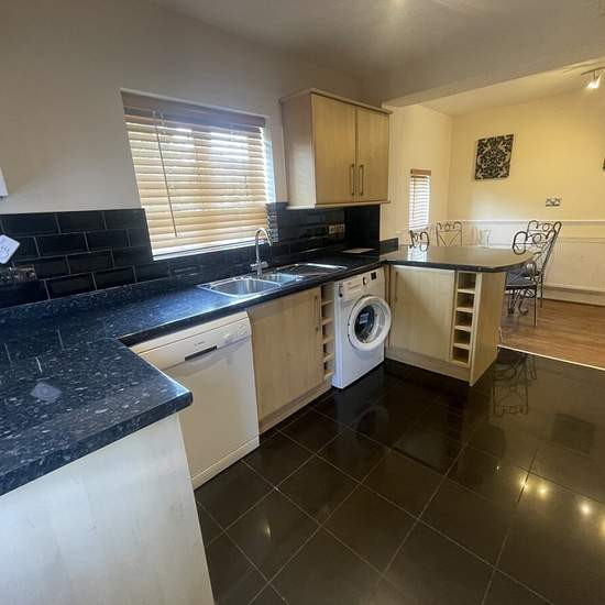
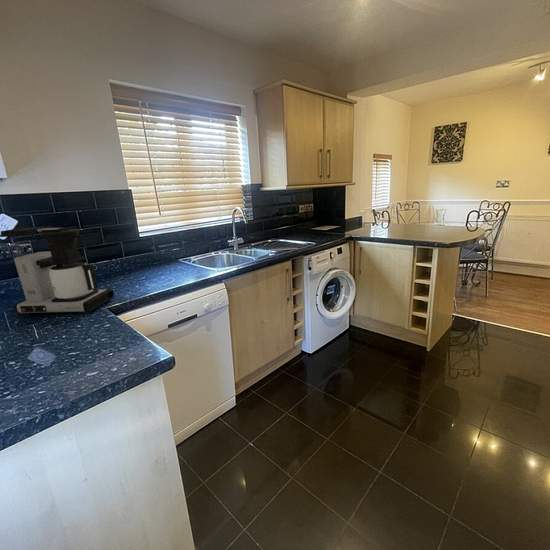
+ coffee maker [0,225,115,315]
